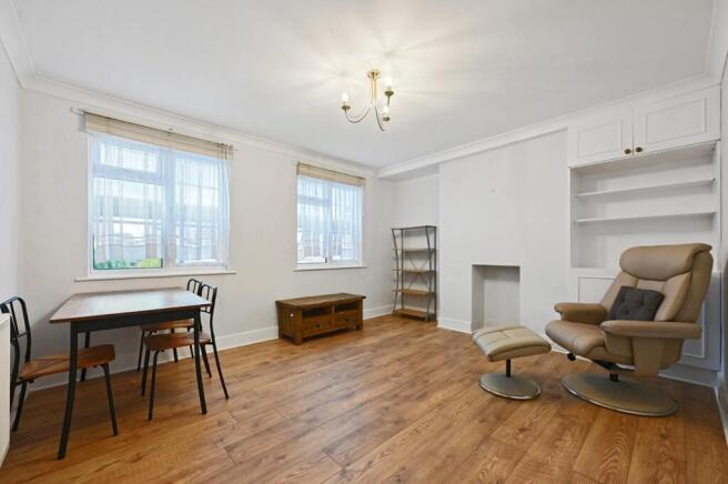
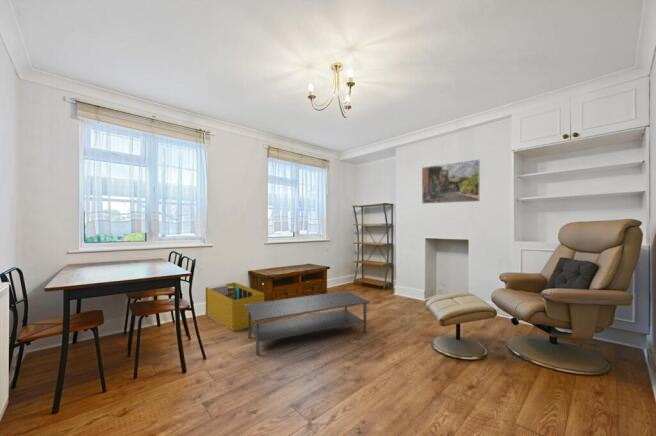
+ coffee table [245,290,371,356]
+ storage bin [205,281,265,332]
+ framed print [421,159,481,205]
